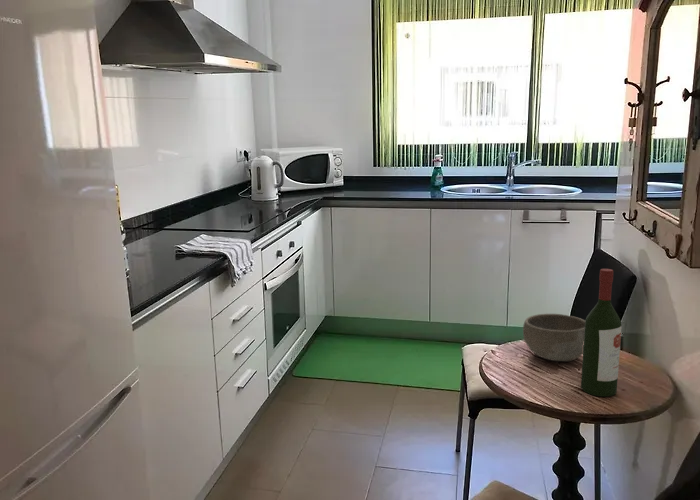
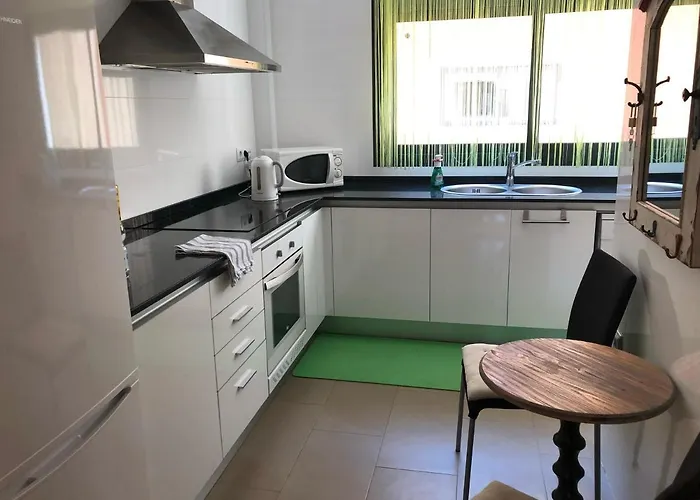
- wine bottle [580,268,623,398]
- bowl [522,313,585,362]
